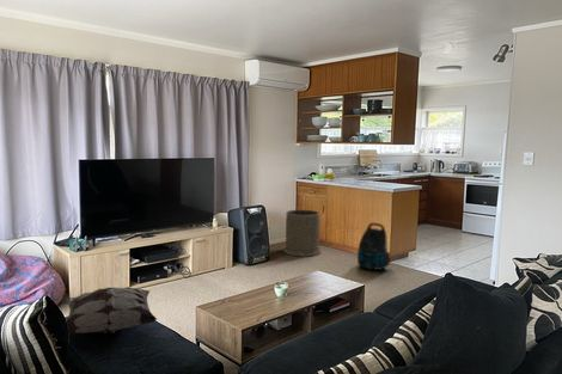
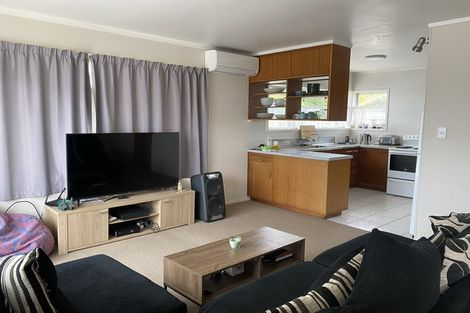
- vacuum cleaner [356,221,391,271]
- trash can [282,209,322,258]
- decorative pillow [62,287,158,335]
